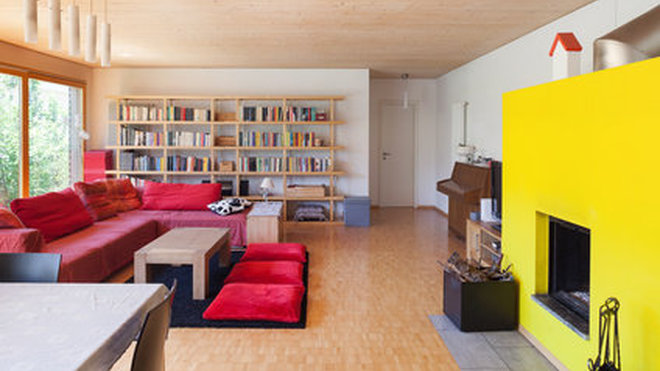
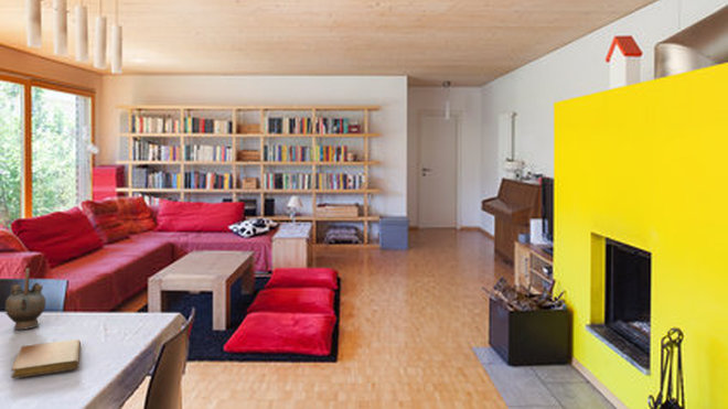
+ teapot [4,267,47,331]
+ notebook [10,338,82,379]
